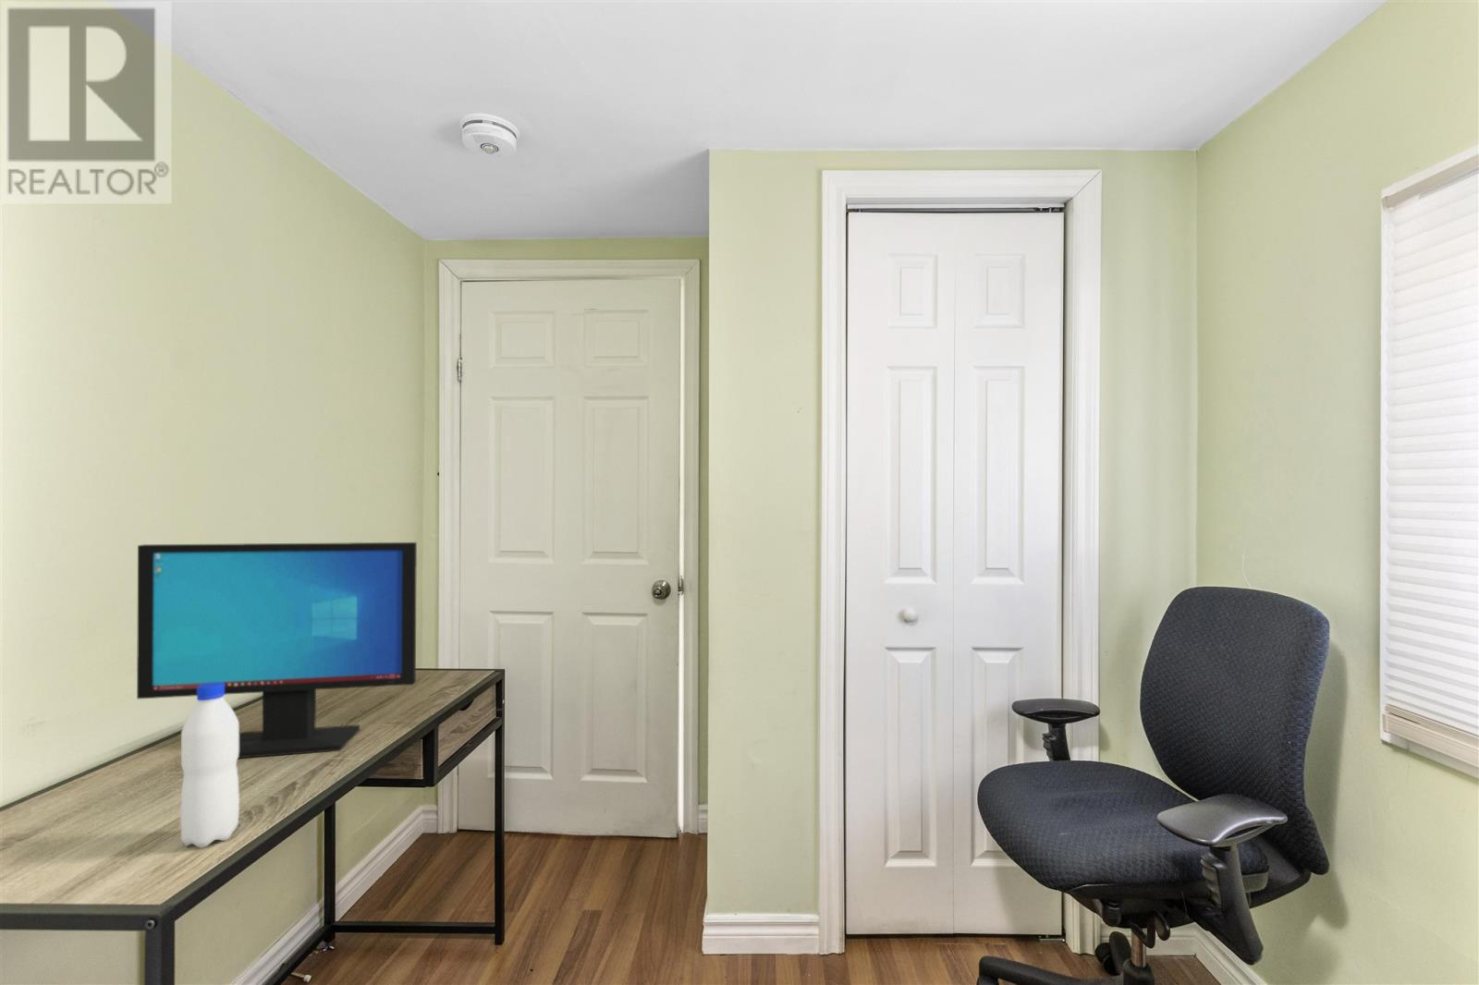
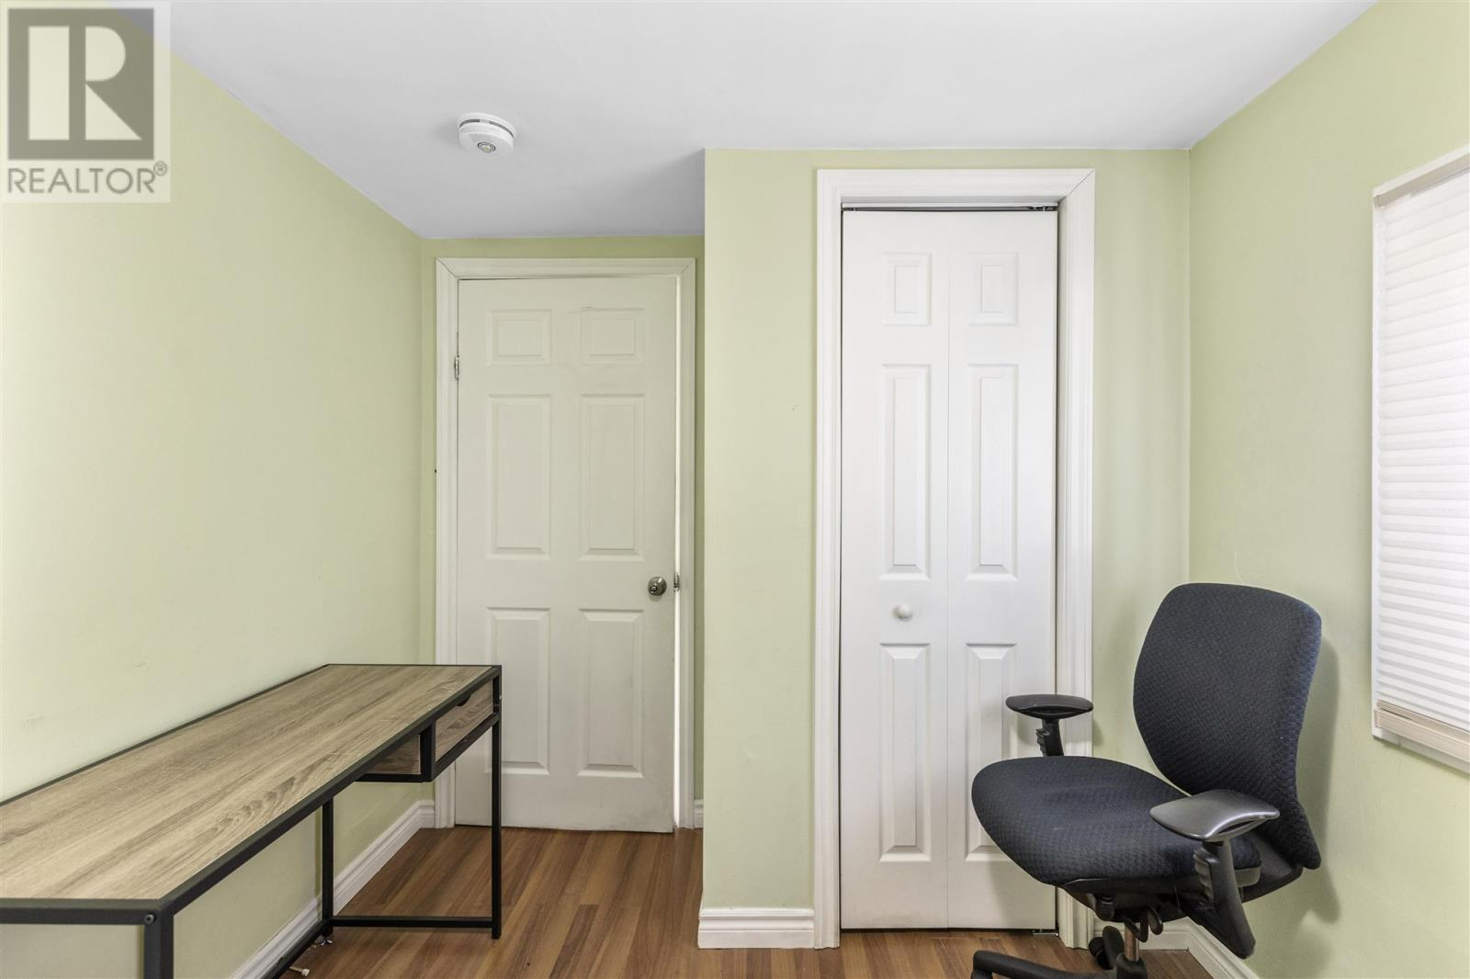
- water bottle [179,682,241,849]
- computer monitor [136,542,418,759]
